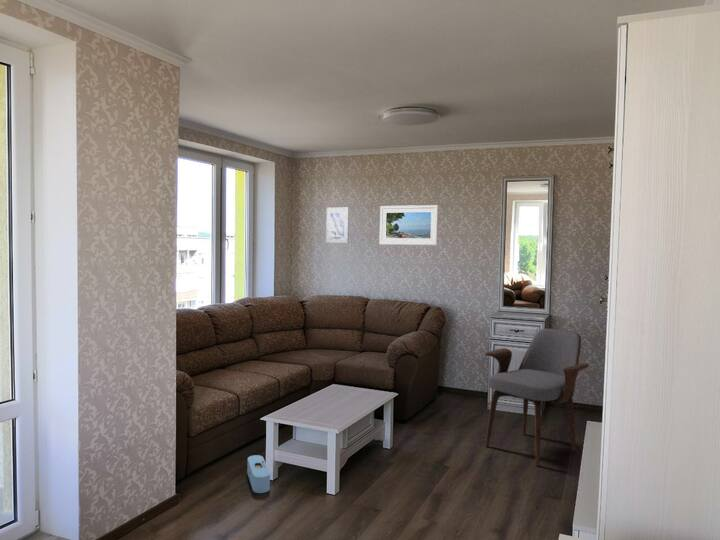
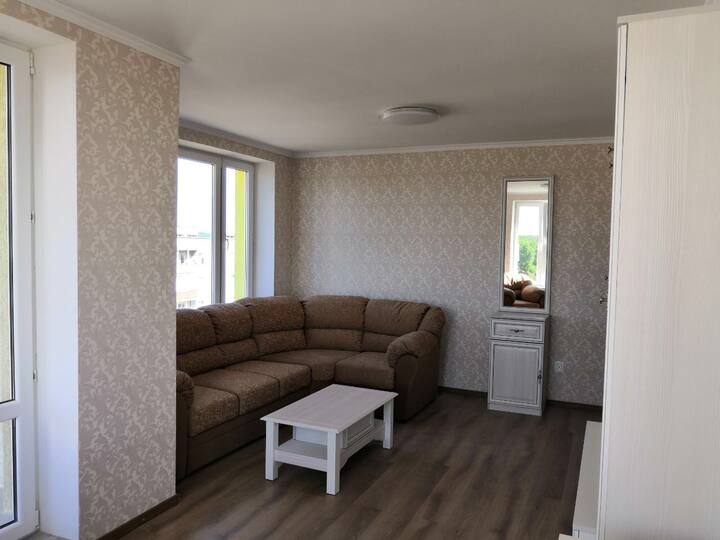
- speaker [246,454,271,494]
- armchair [484,328,590,467]
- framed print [379,204,439,246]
- wall art [325,207,350,244]
